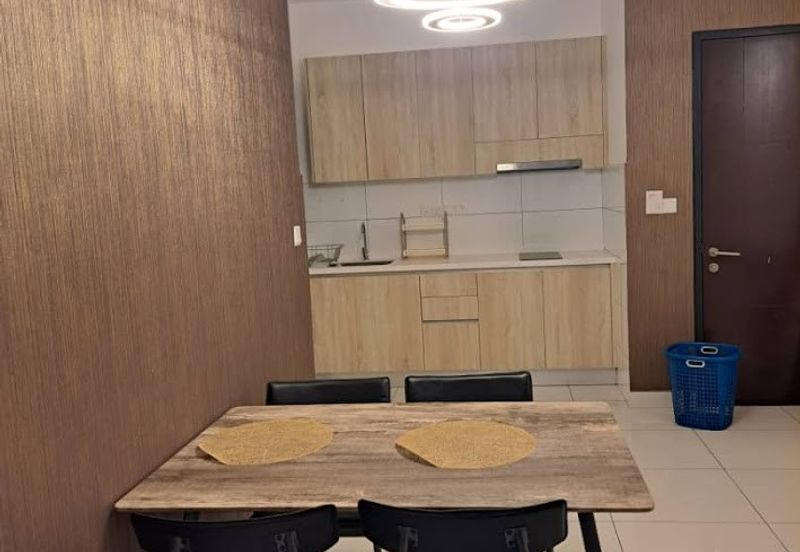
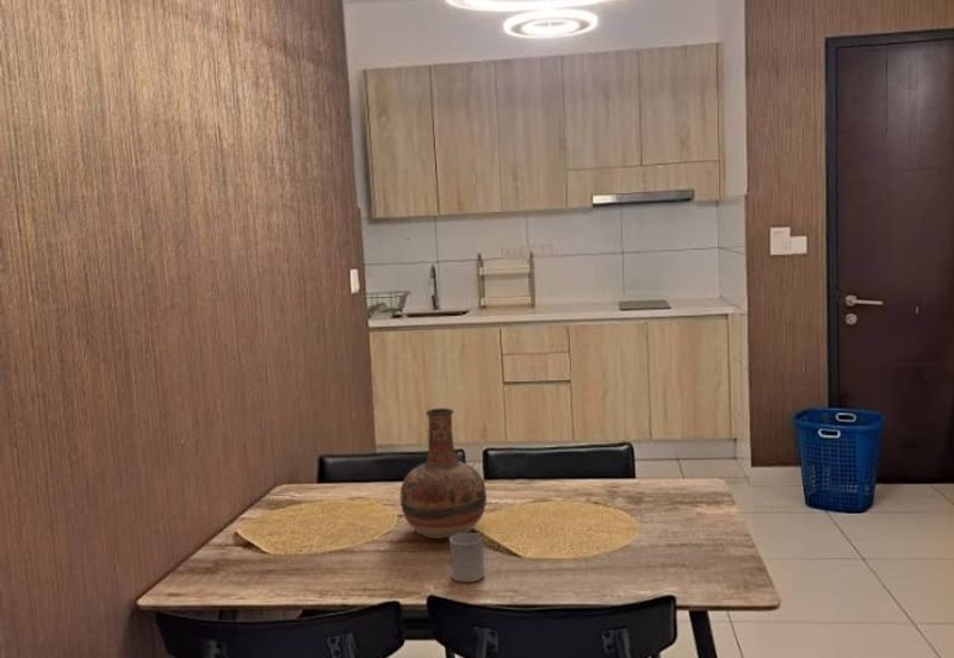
+ cup [448,532,485,583]
+ vase [399,406,488,540]
